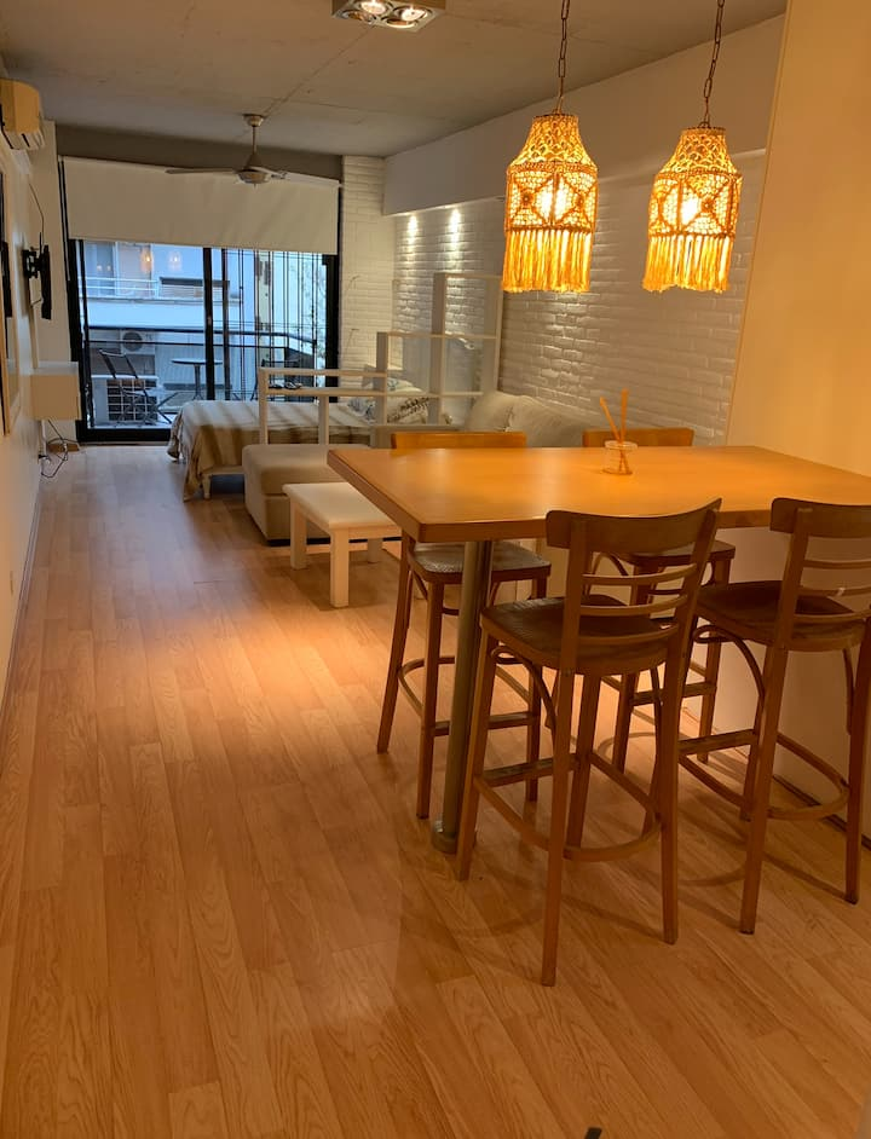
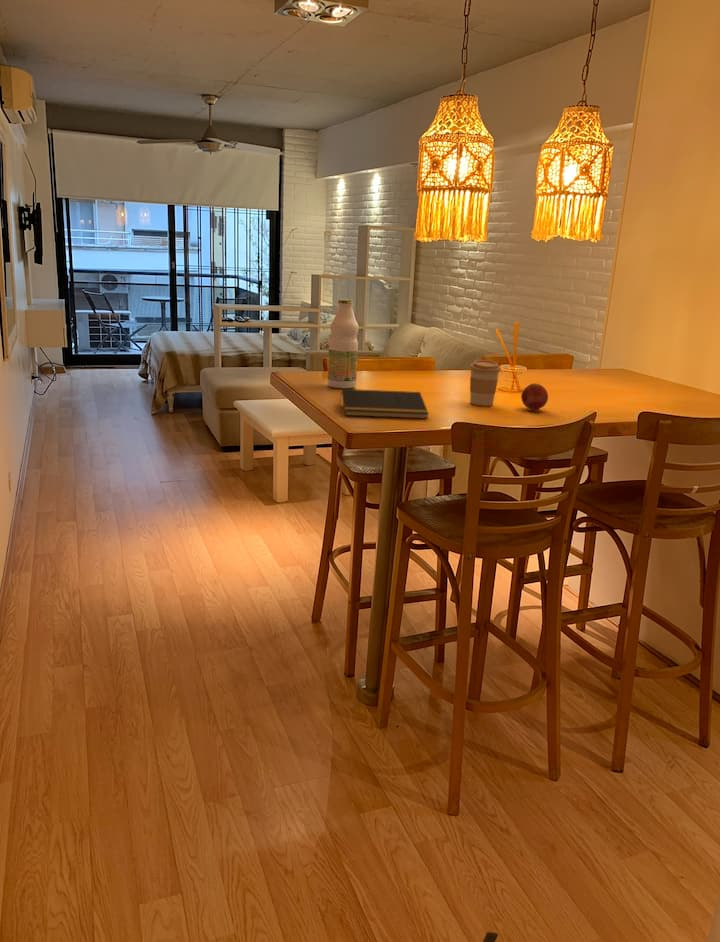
+ notepad [338,388,430,420]
+ fruit [520,382,549,412]
+ coffee cup [469,359,501,407]
+ bottle [327,298,359,389]
